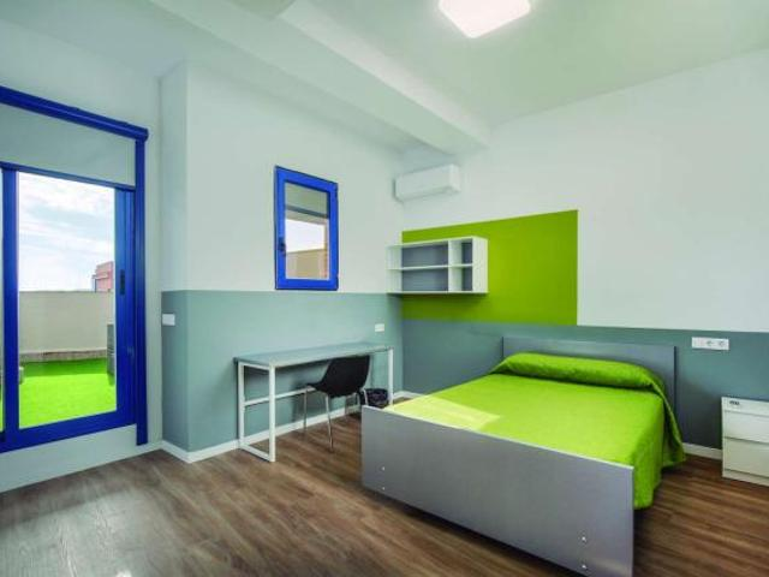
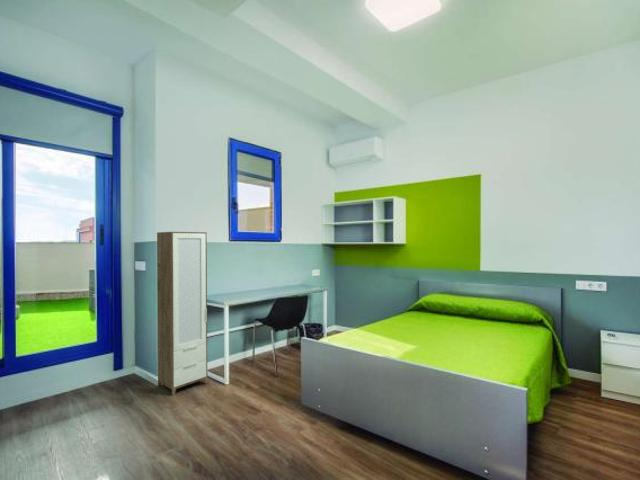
+ cabinet [156,231,208,396]
